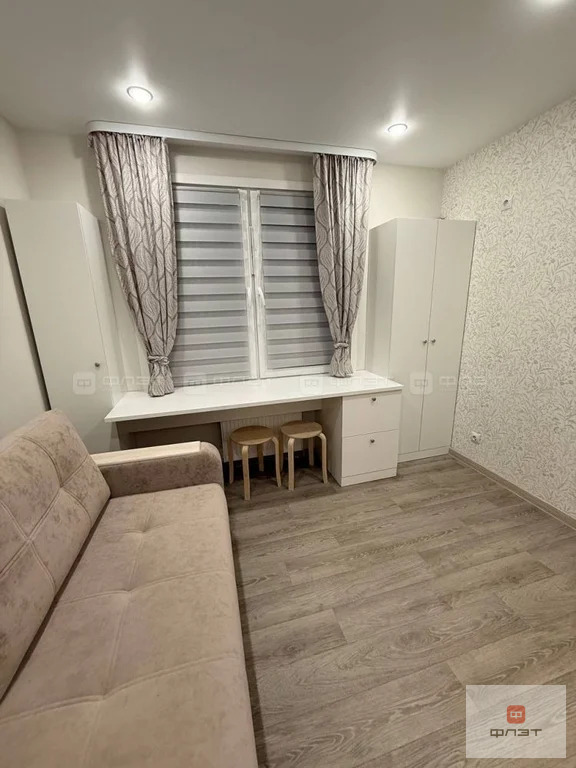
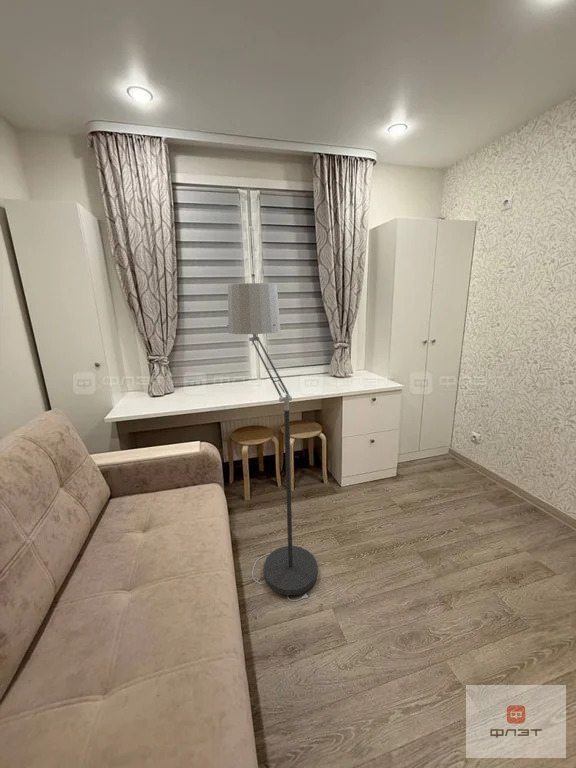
+ floor lamp [226,282,319,602]
